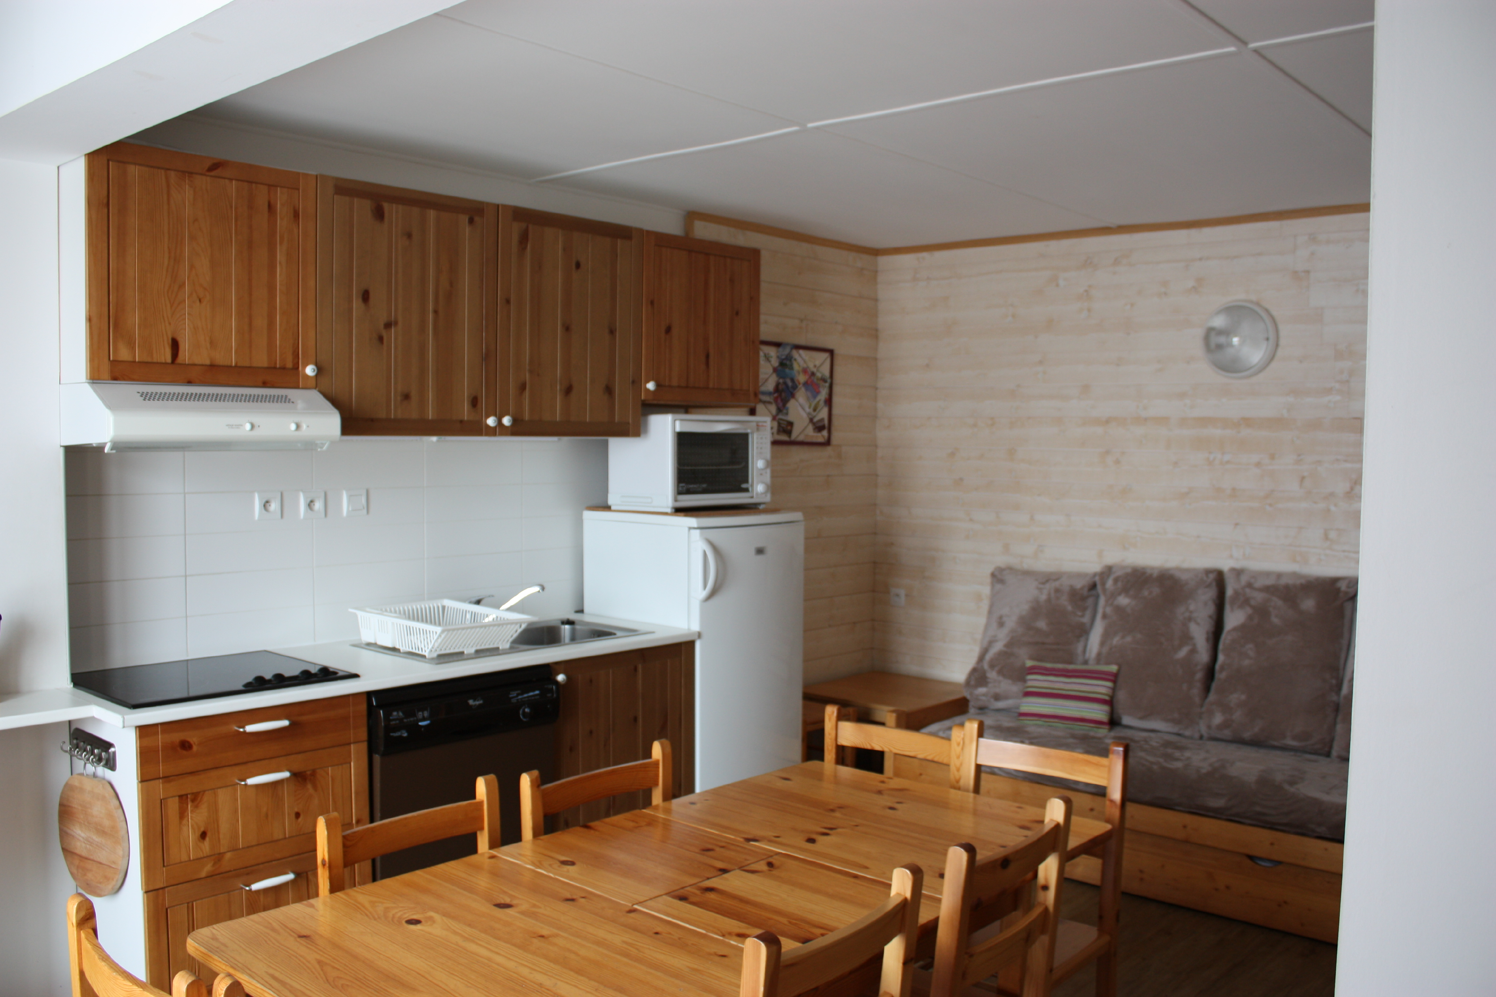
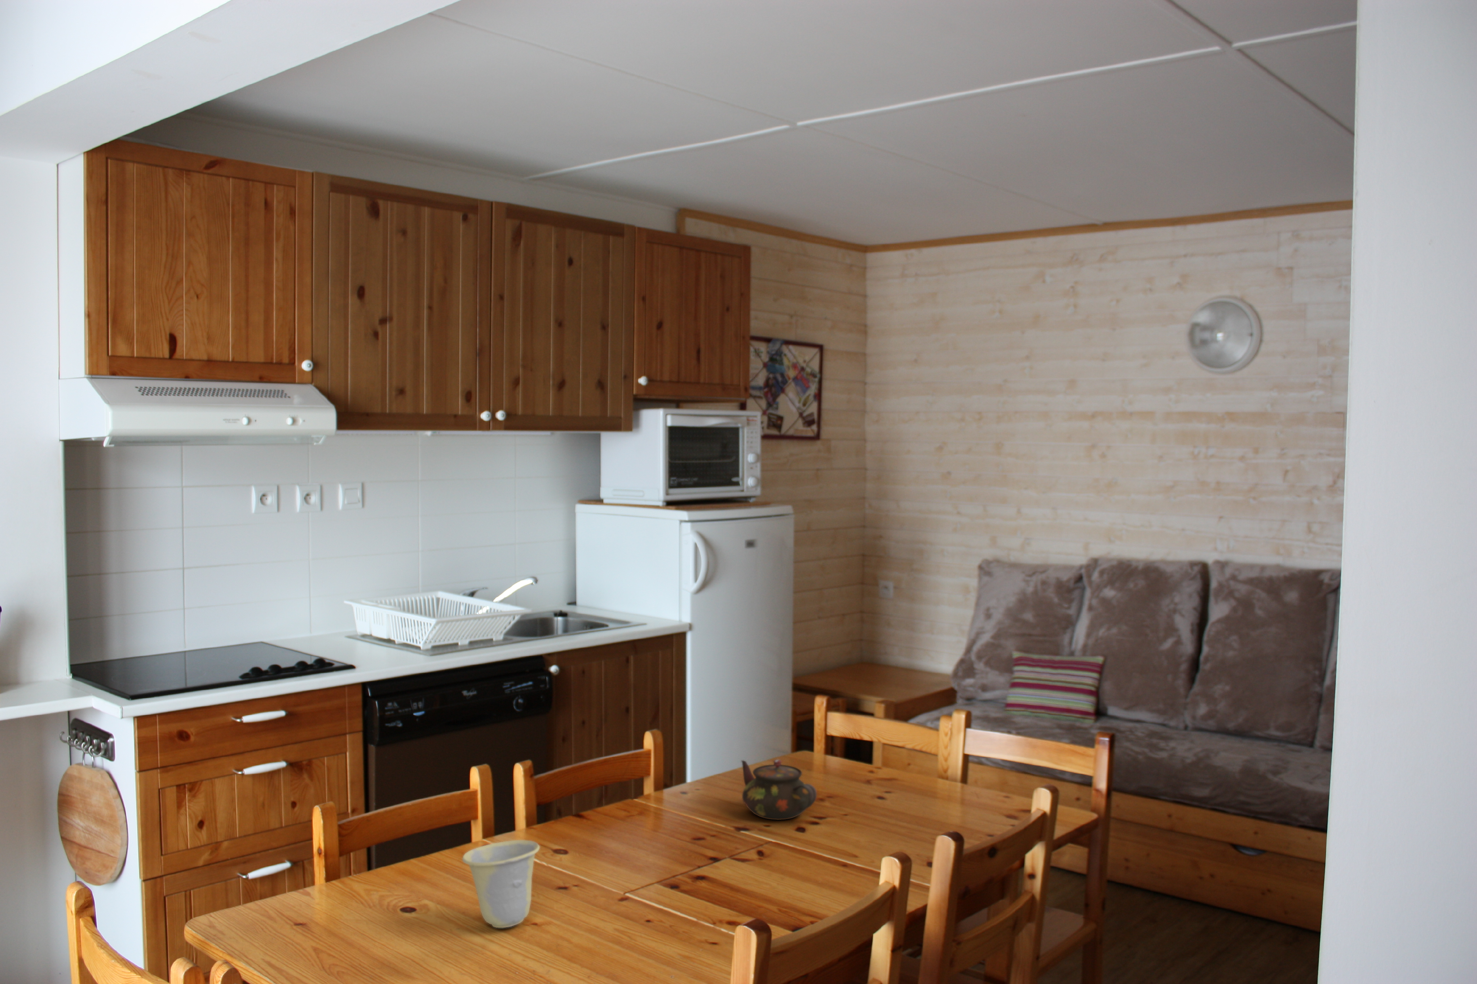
+ teapot [741,759,818,820]
+ cup [462,839,541,928]
